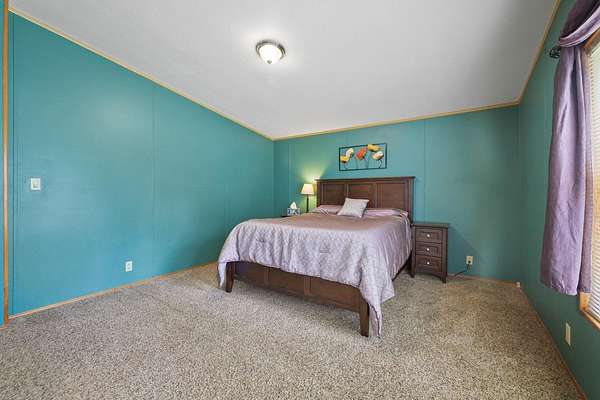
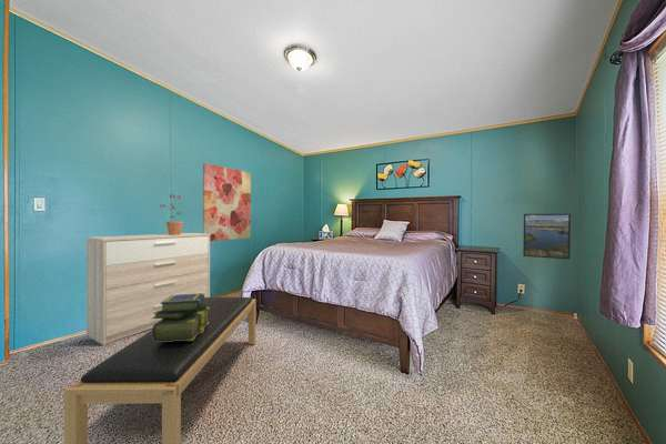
+ wall art [202,162,252,242]
+ potted plant [159,193,184,235]
+ bench [63,296,258,444]
+ sideboard [85,232,211,346]
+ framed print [522,213,572,260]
+ stack of books [151,293,210,342]
